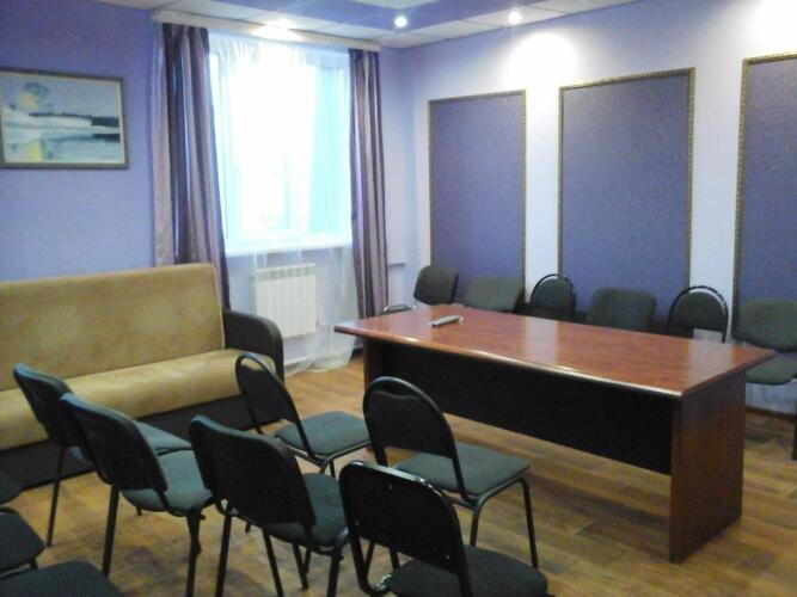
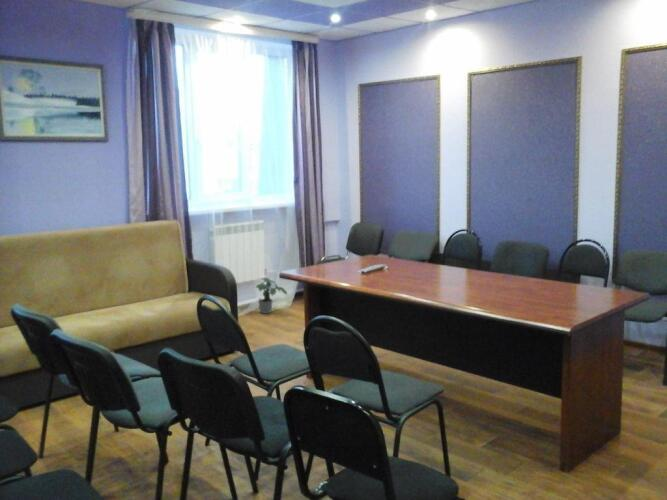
+ potted plant [255,276,288,315]
